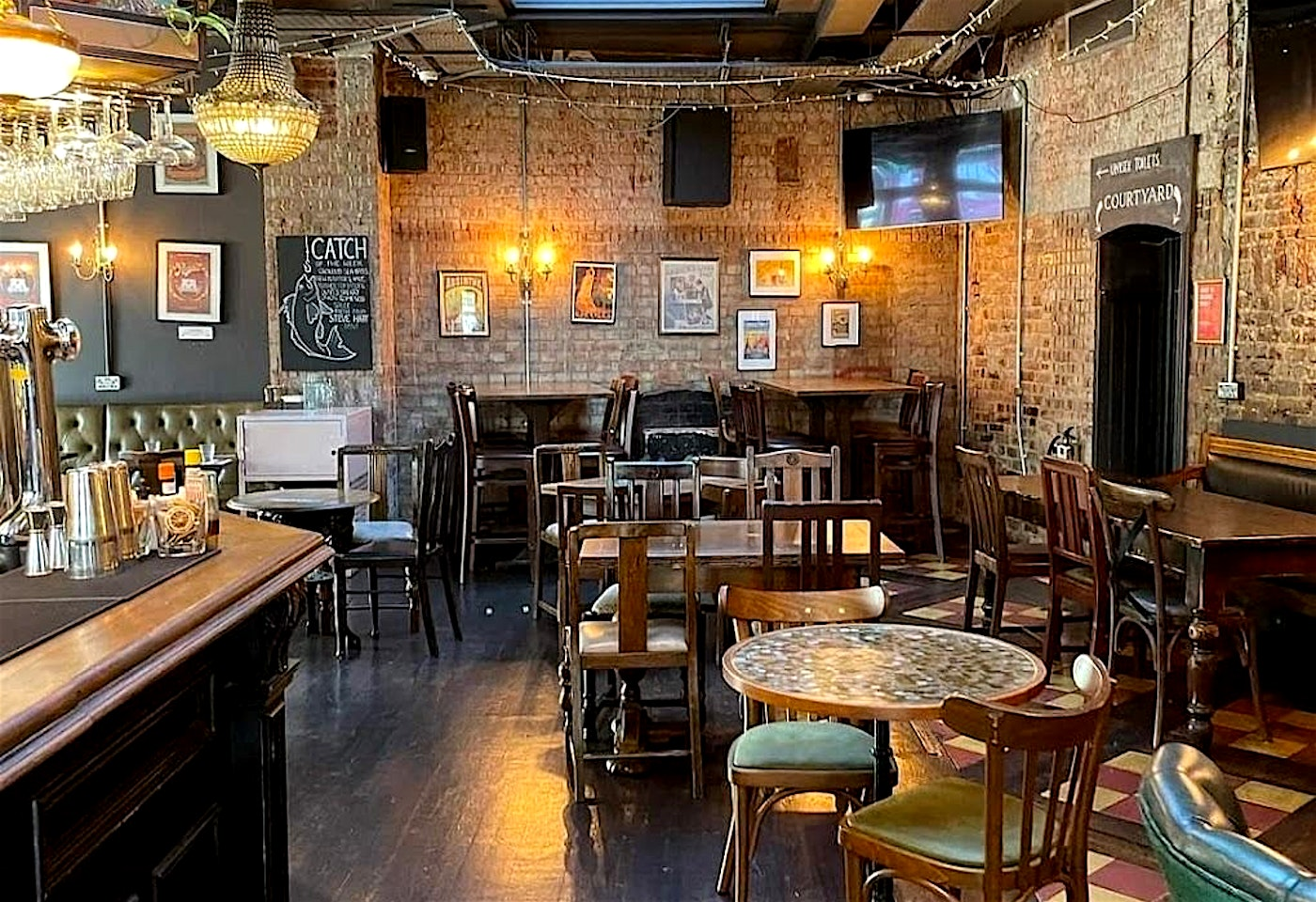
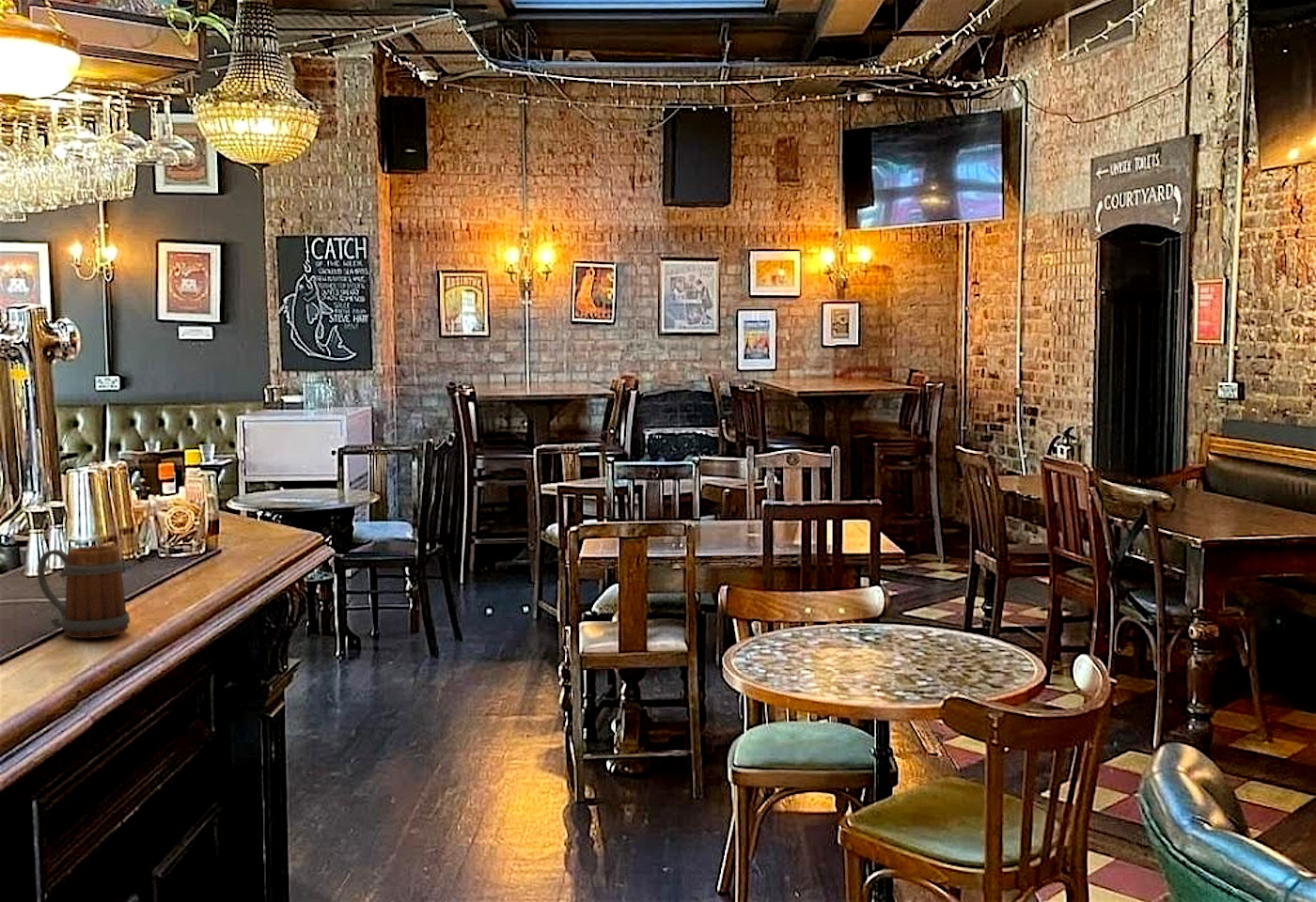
+ beer mug [37,545,131,639]
